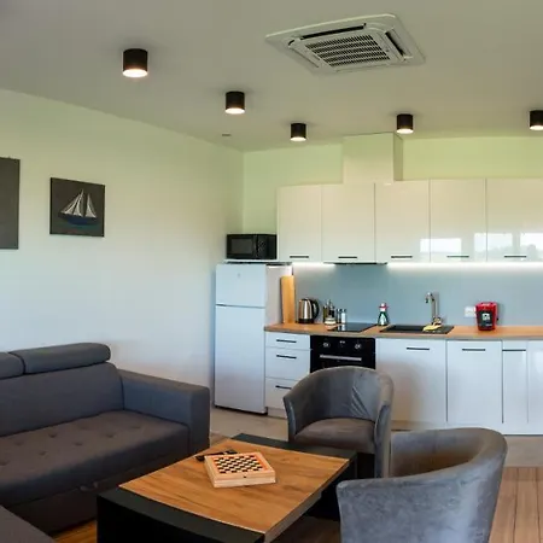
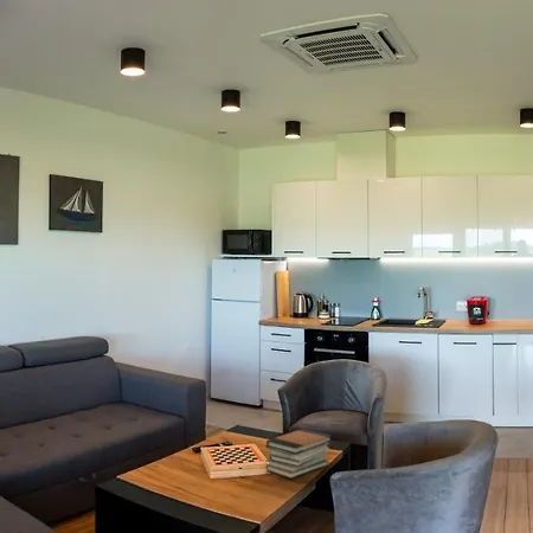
+ book stack [264,428,333,480]
